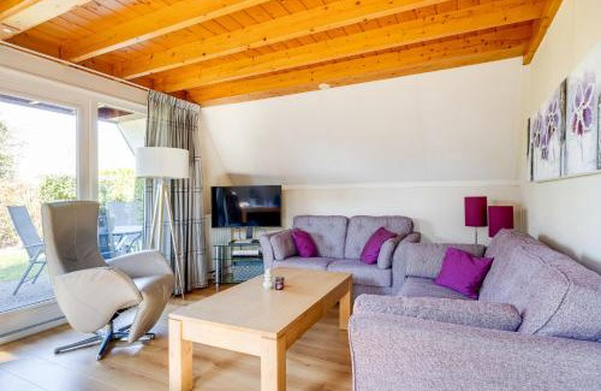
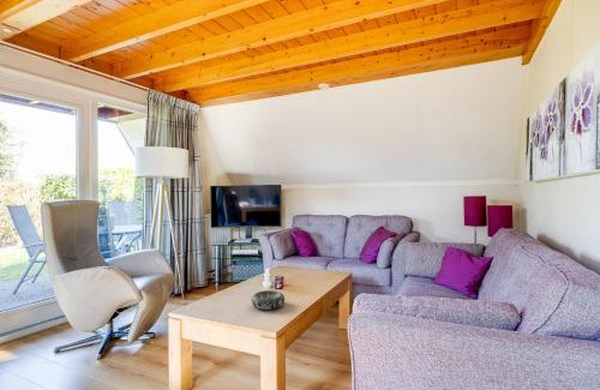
+ decorative bowl [251,289,286,311]
